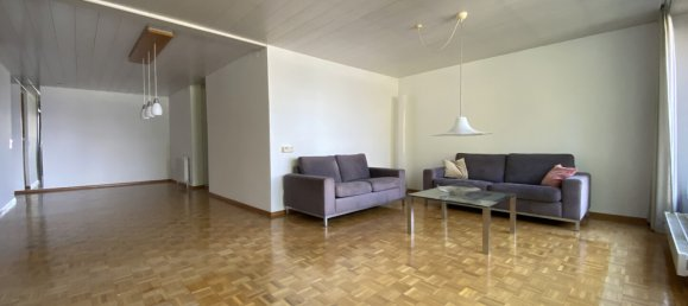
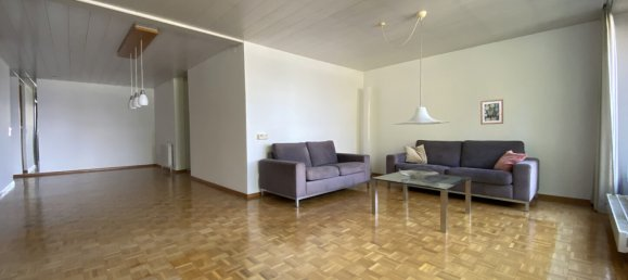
+ wall art [479,98,504,126]
